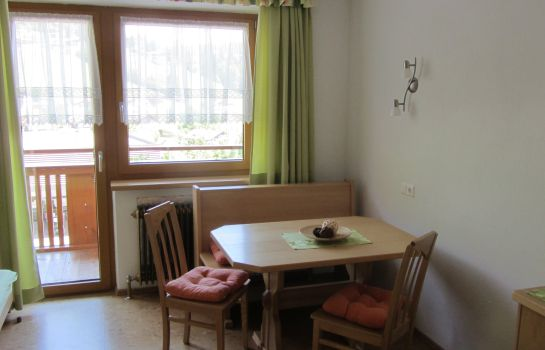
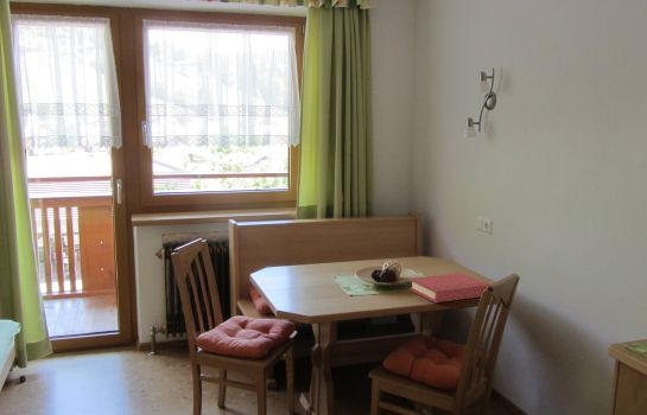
+ hardback book [410,272,491,304]
